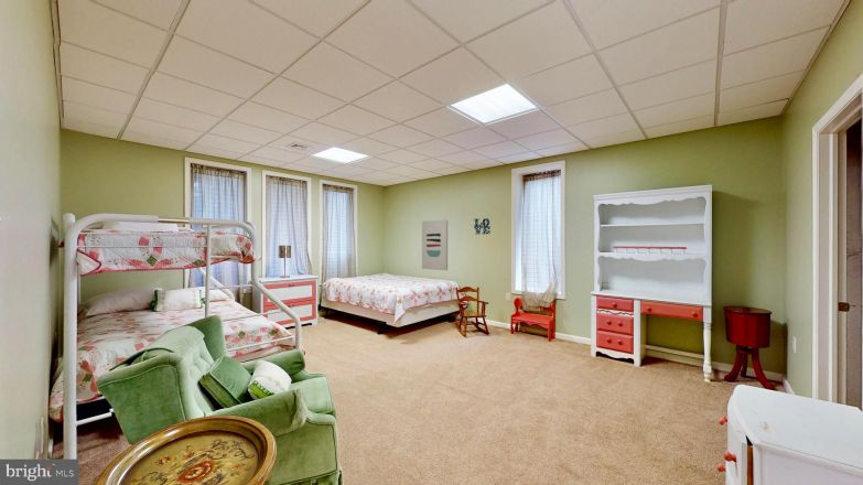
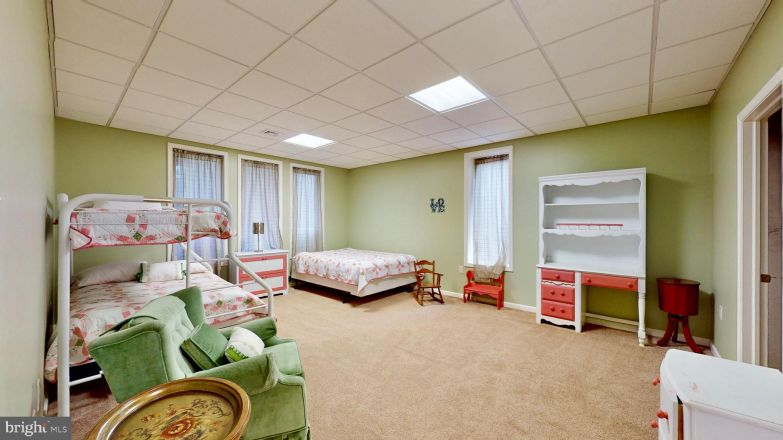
- wall art [421,219,449,271]
